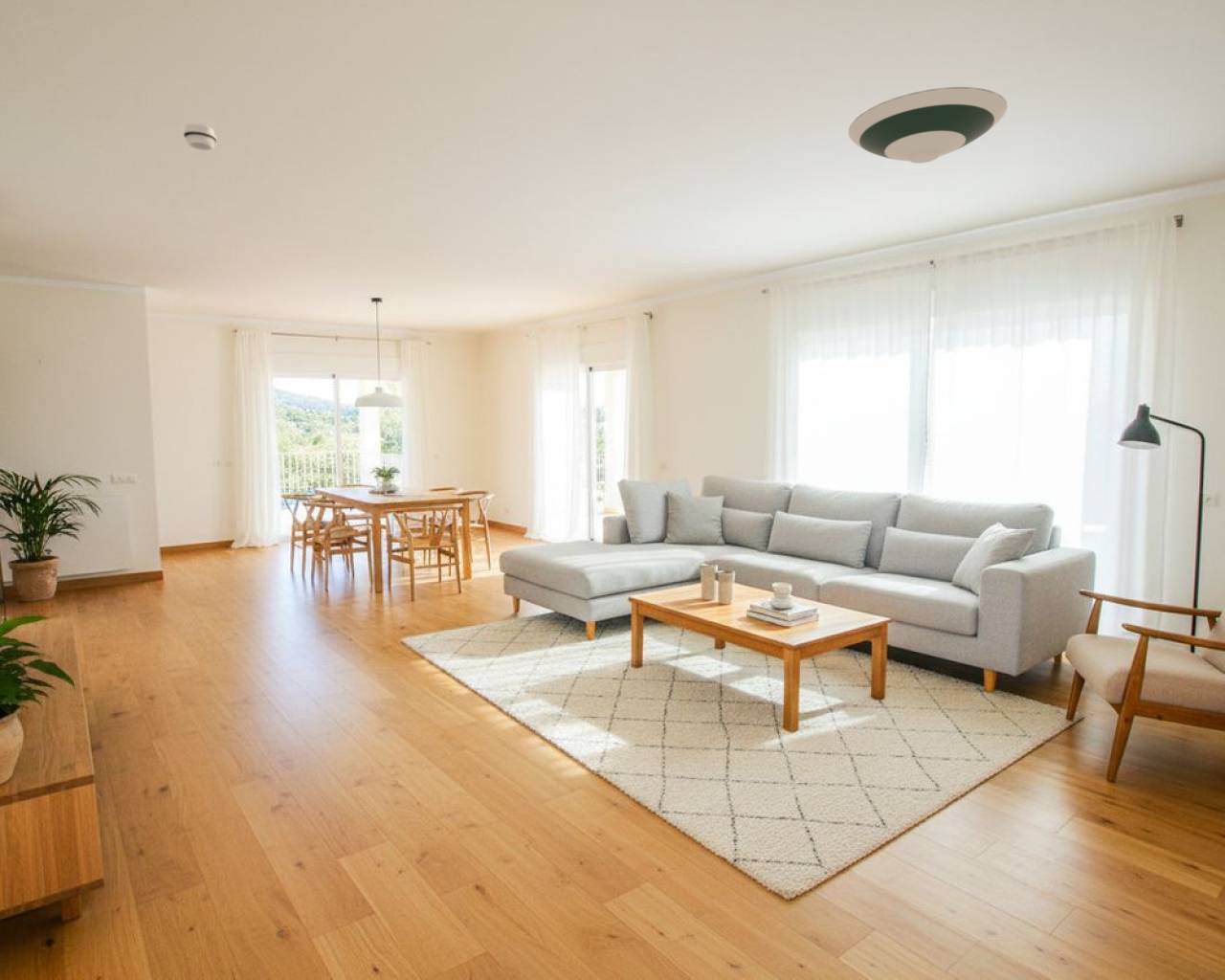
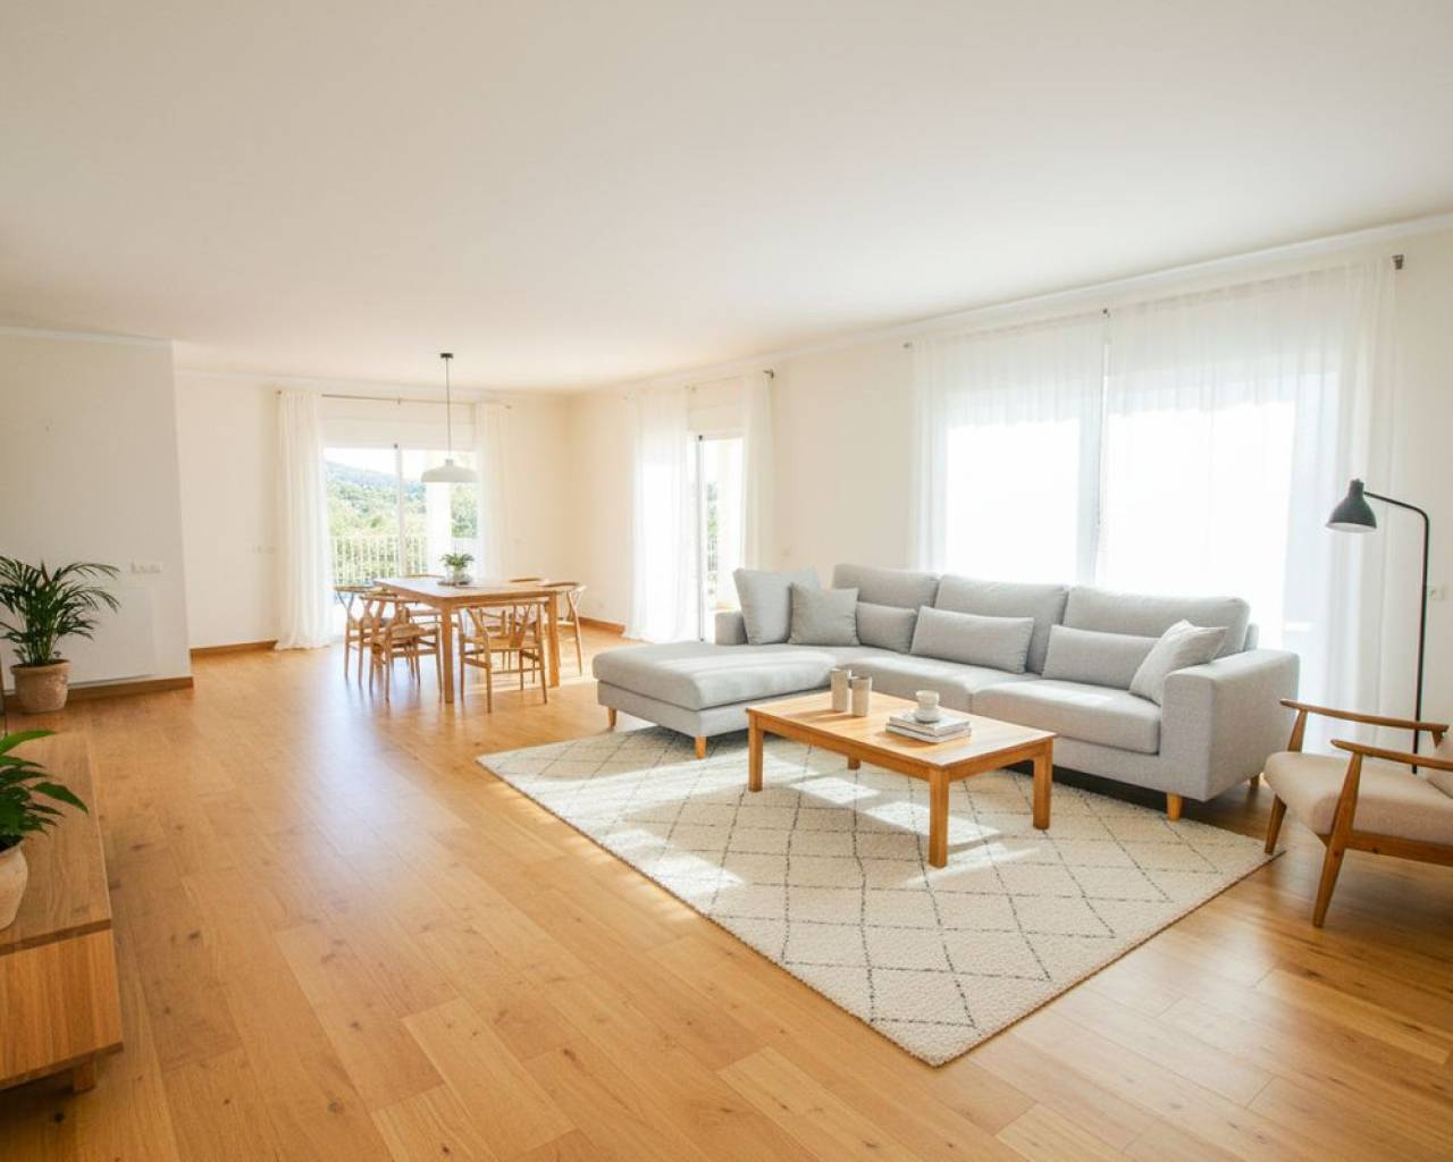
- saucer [848,86,1009,165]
- smoke detector [183,123,217,151]
